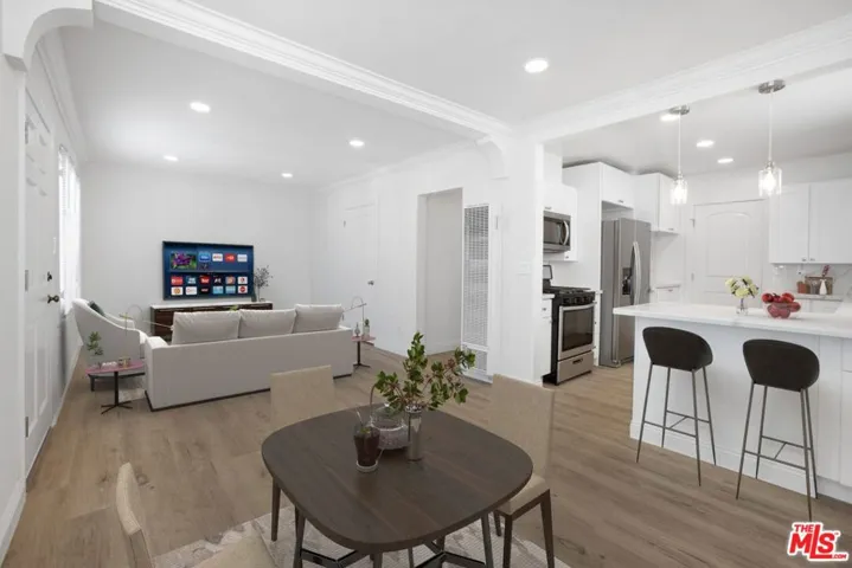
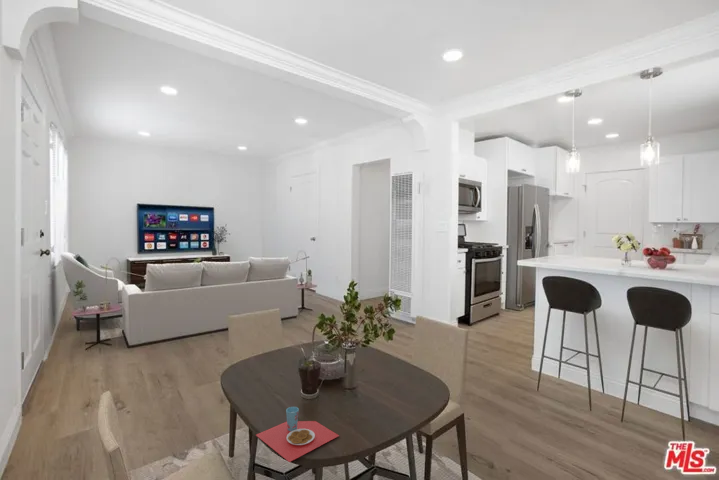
+ placemat [255,406,340,463]
